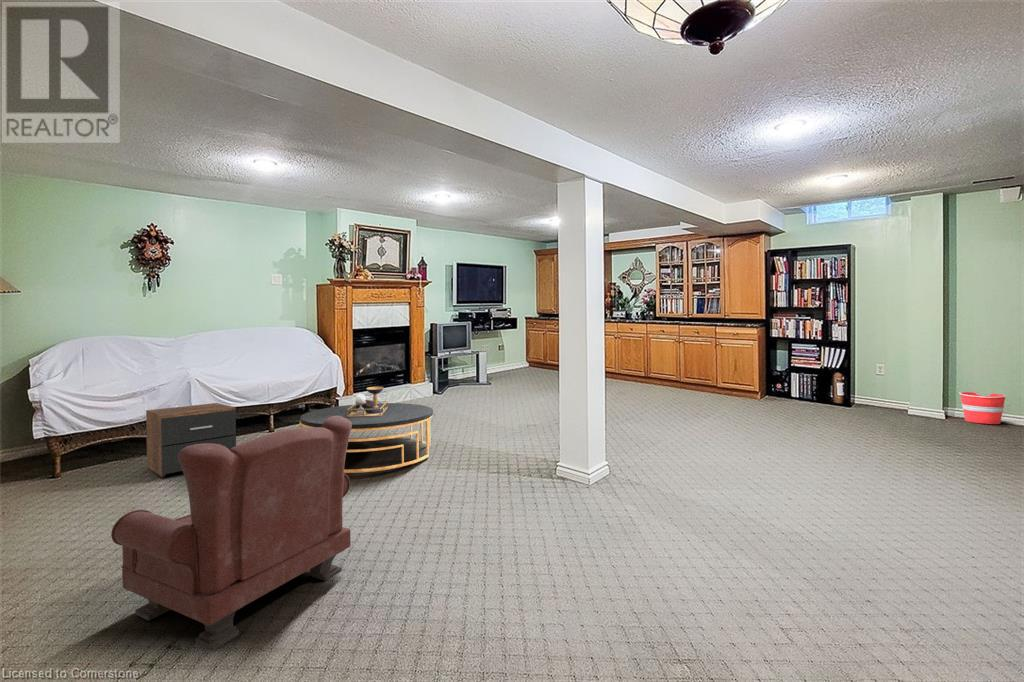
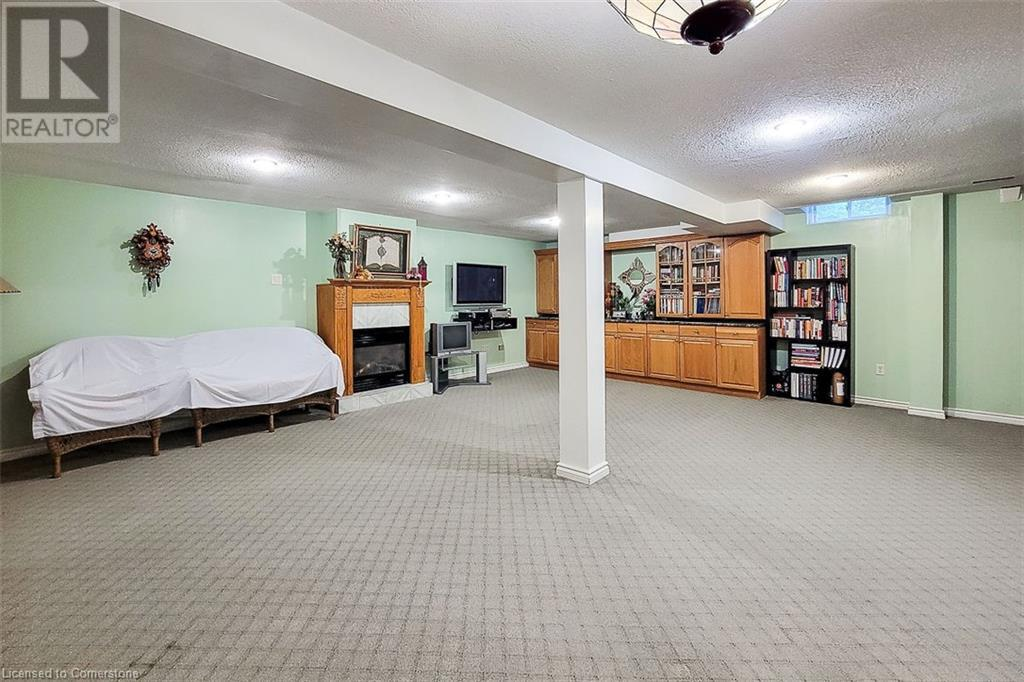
- bucket [958,391,1008,425]
- armchair [110,416,352,652]
- nightstand [145,402,237,478]
- coffee table [299,386,434,474]
